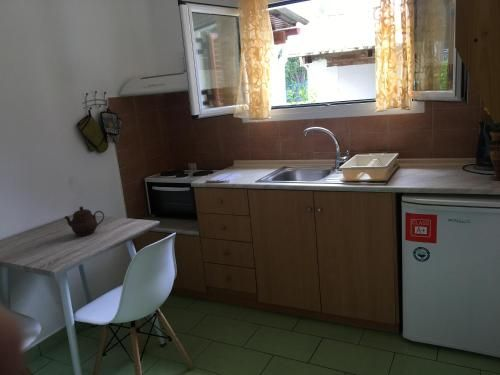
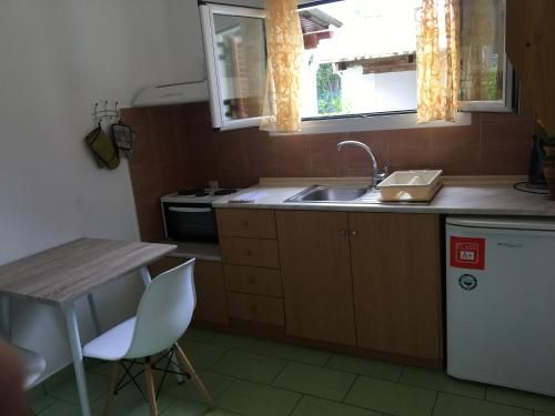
- teapot [63,205,105,237]
